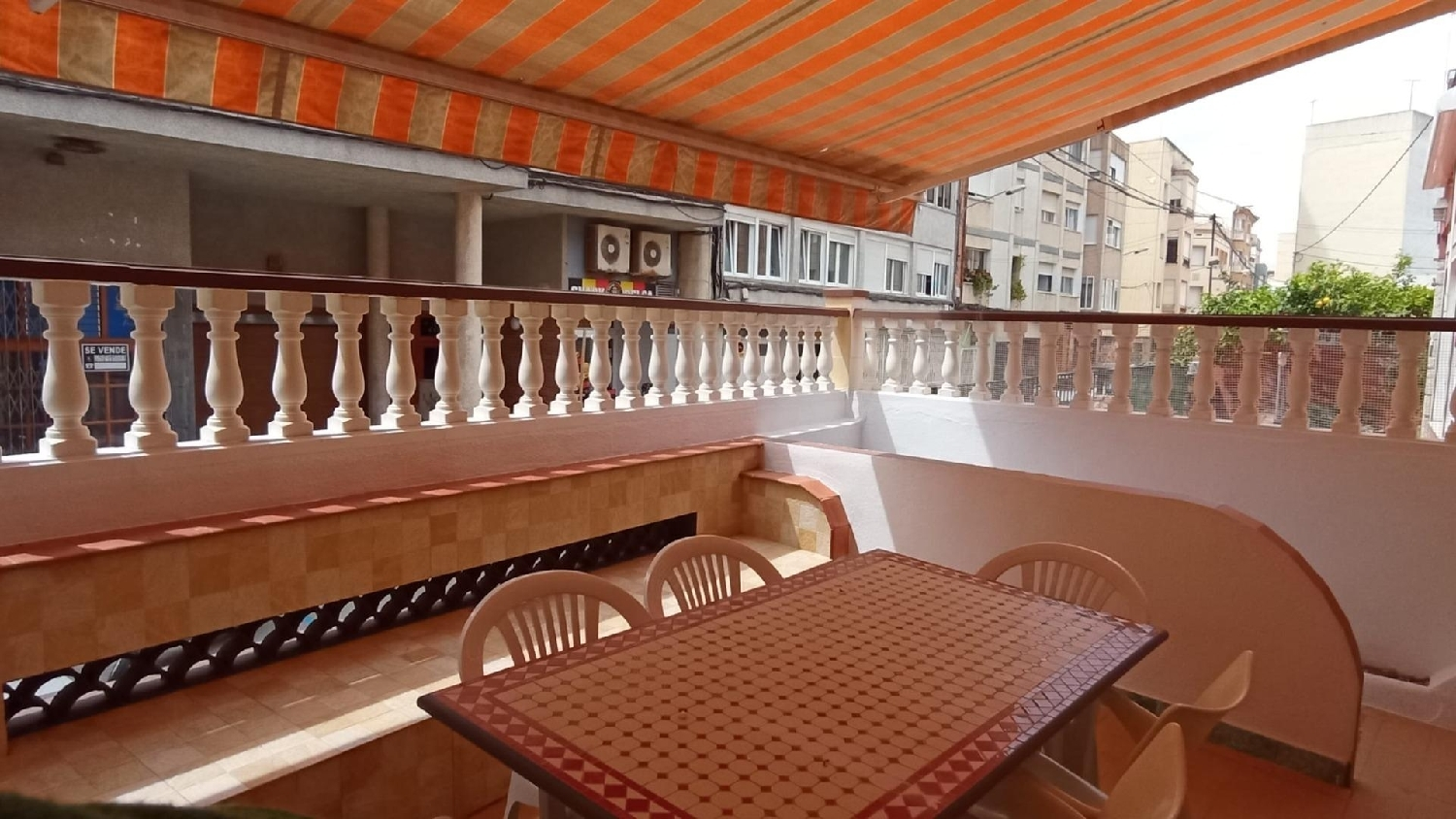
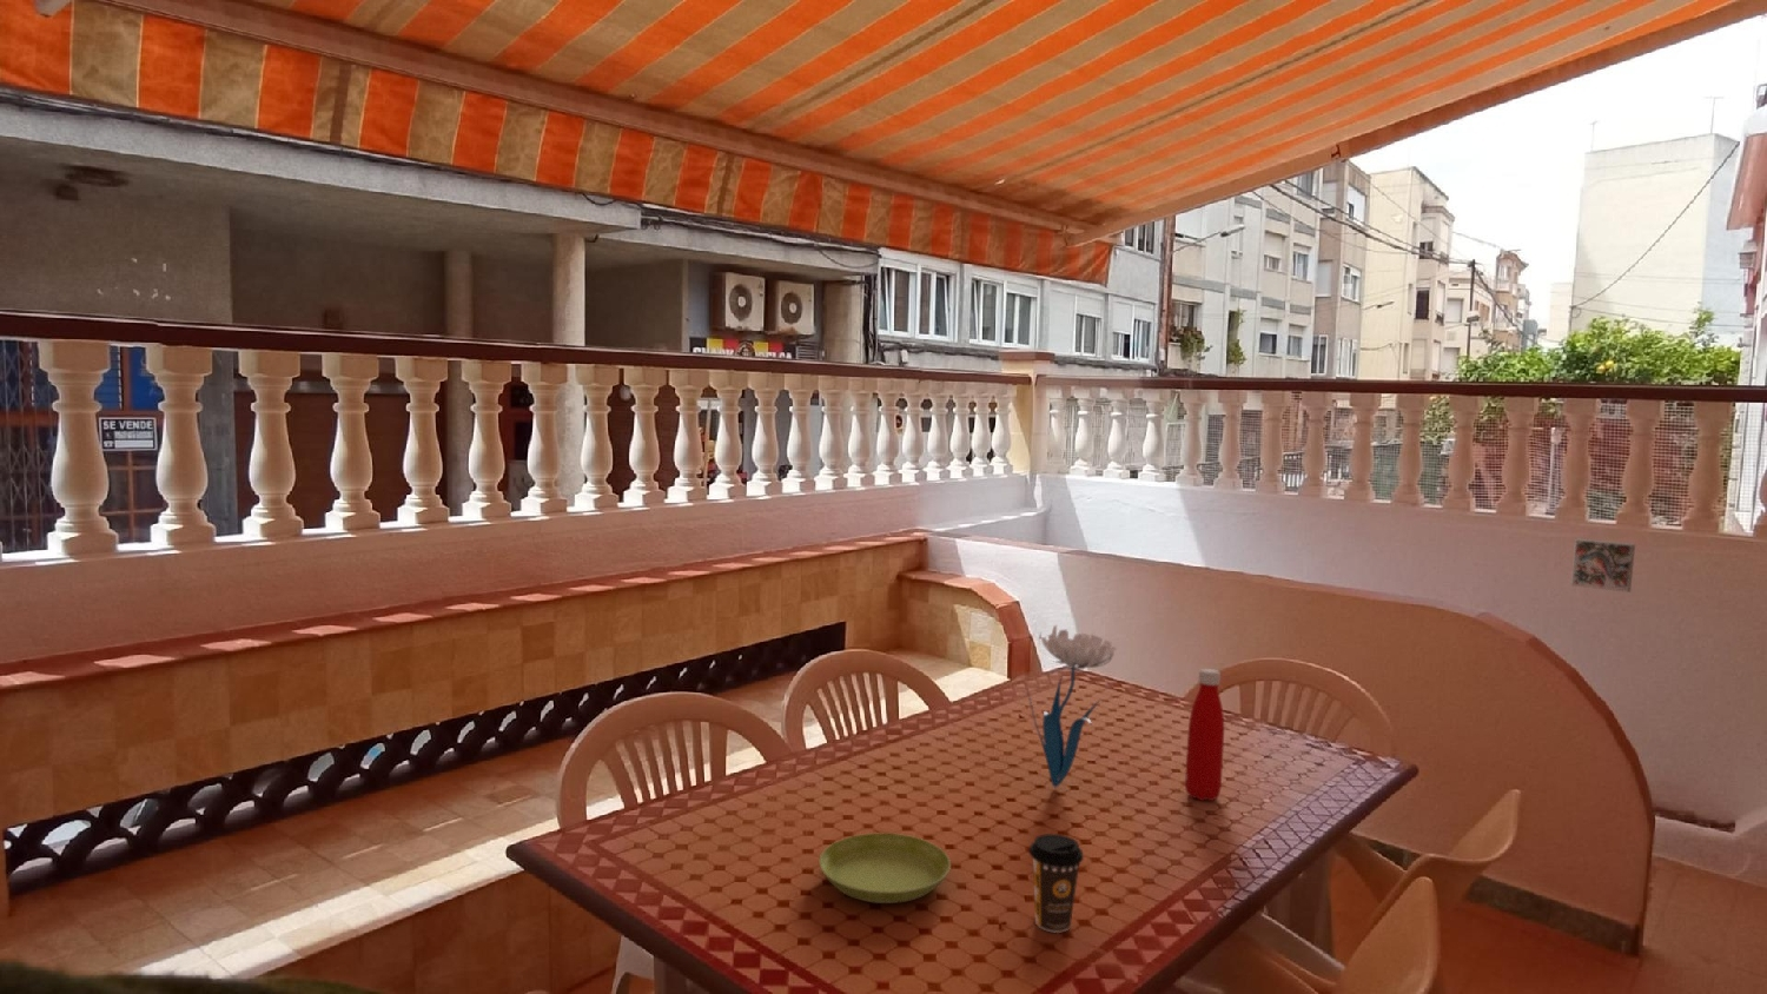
+ bottle [1184,668,1225,802]
+ flower [1025,624,1118,788]
+ coffee cup [1028,833,1085,935]
+ saucer [818,831,951,904]
+ decorative tile [1570,536,1636,593]
